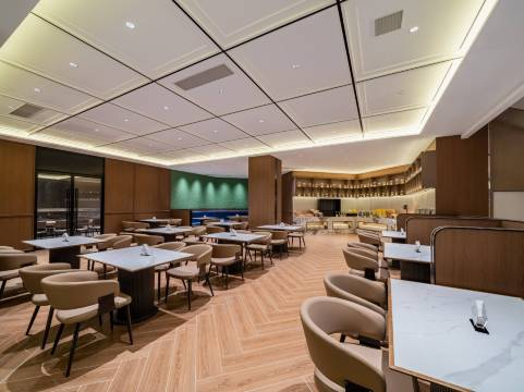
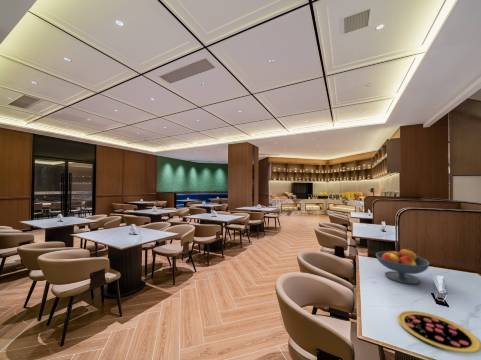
+ pizza [397,310,481,354]
+ fruit bowl [375,248,431,285]
